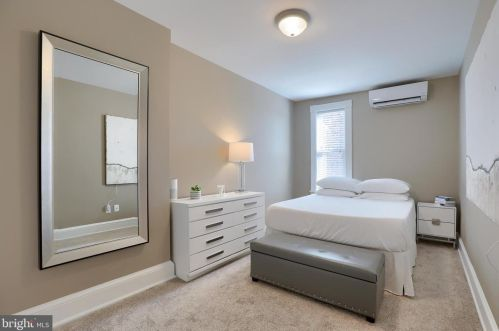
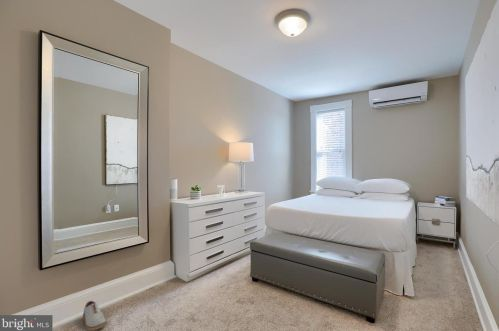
+ shoe [82,300,108,331]
